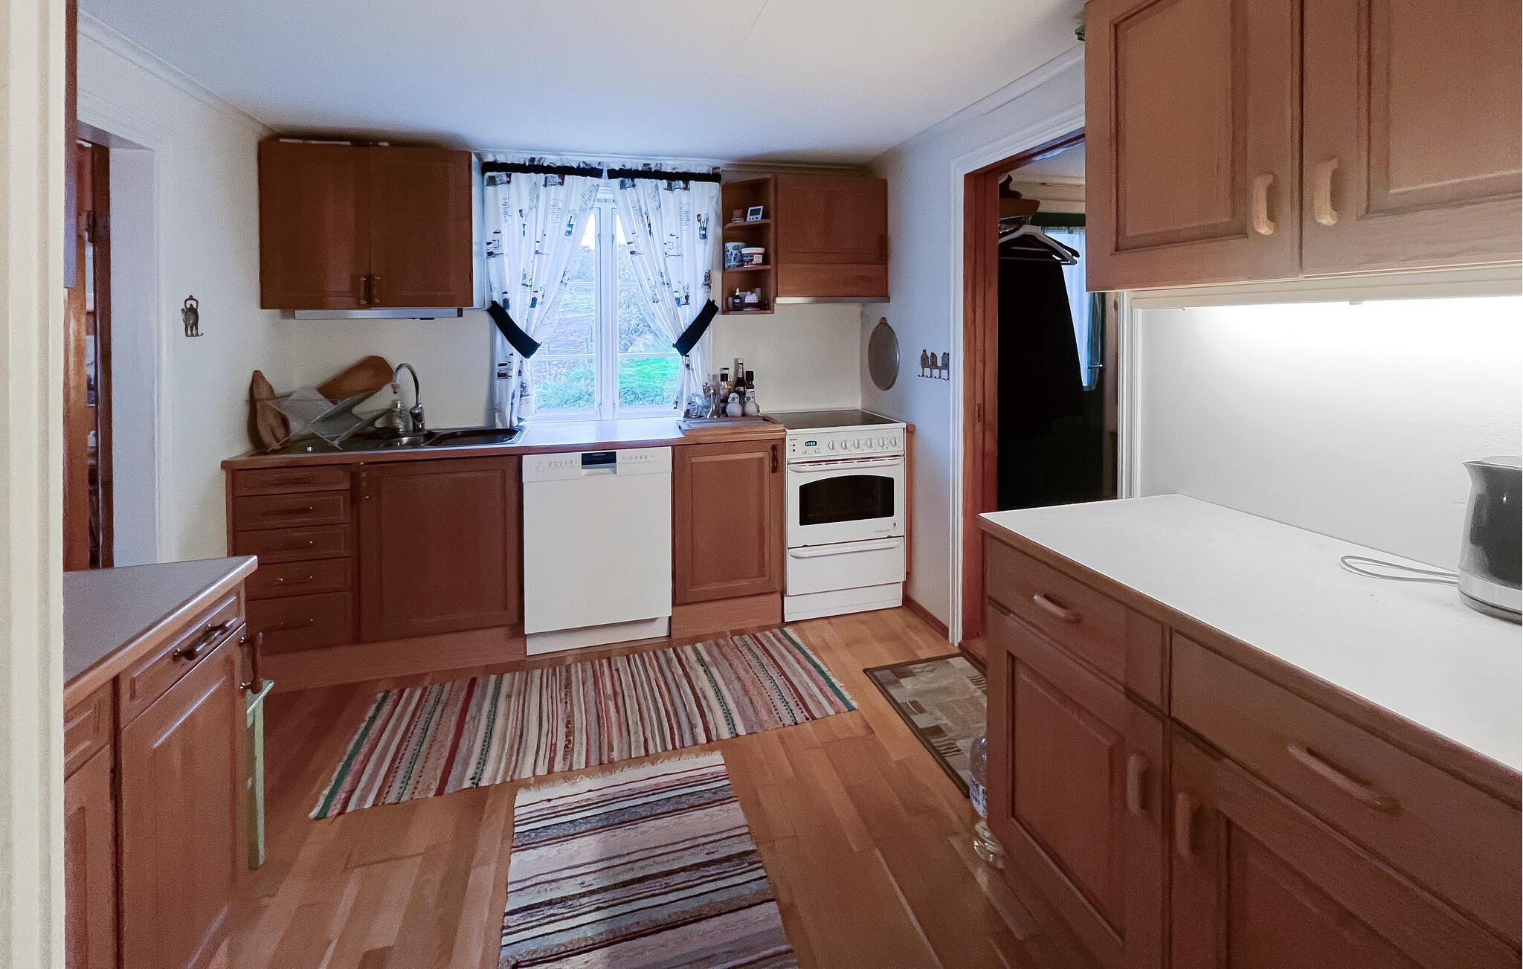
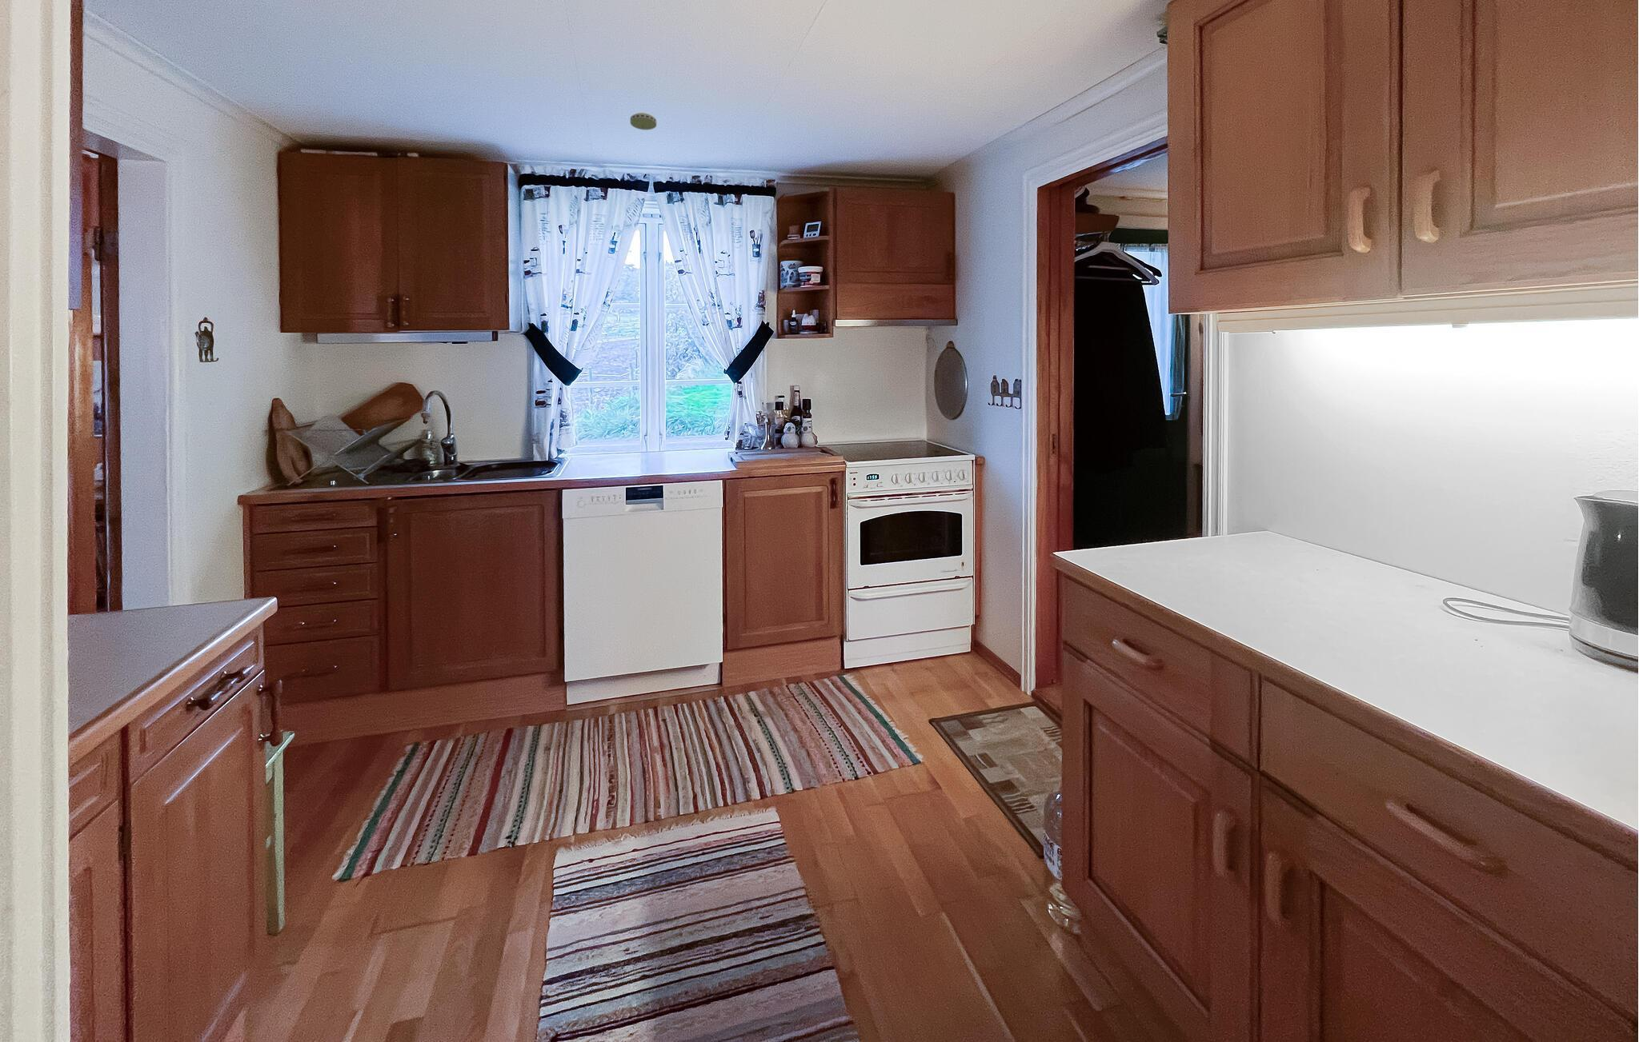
+ smoke detector [630,112,657,130]
